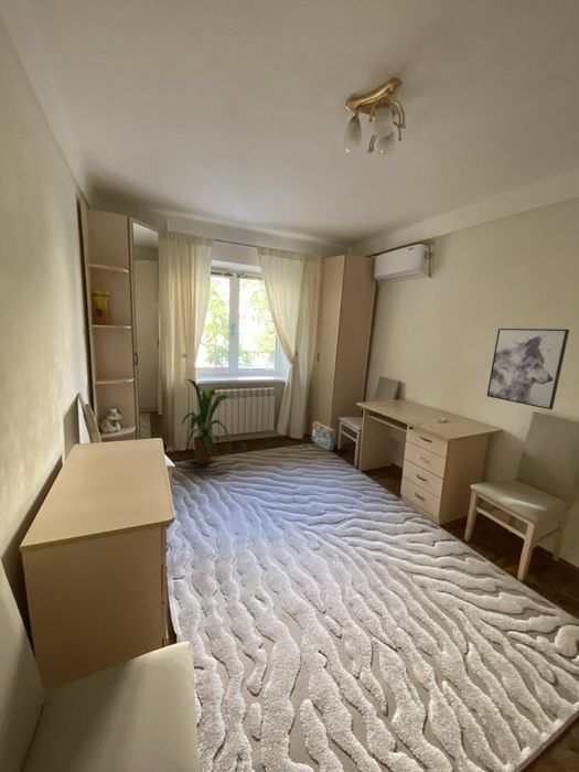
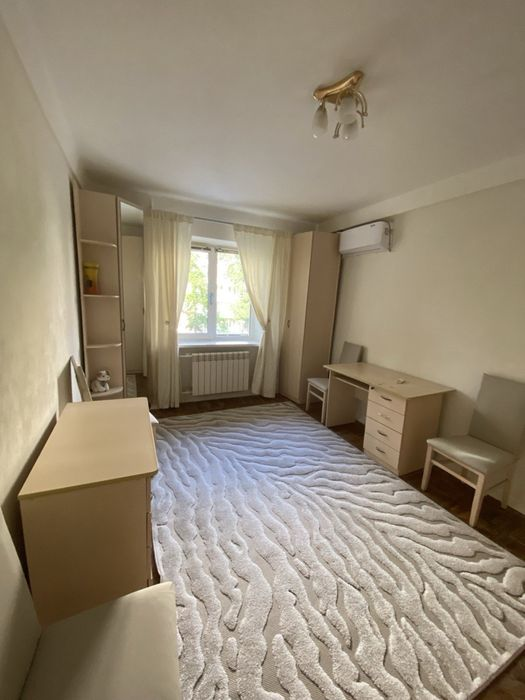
- box [310,420,336,452]
- wall art [486,328,570,410]
- house plant [180,378,237,465]
